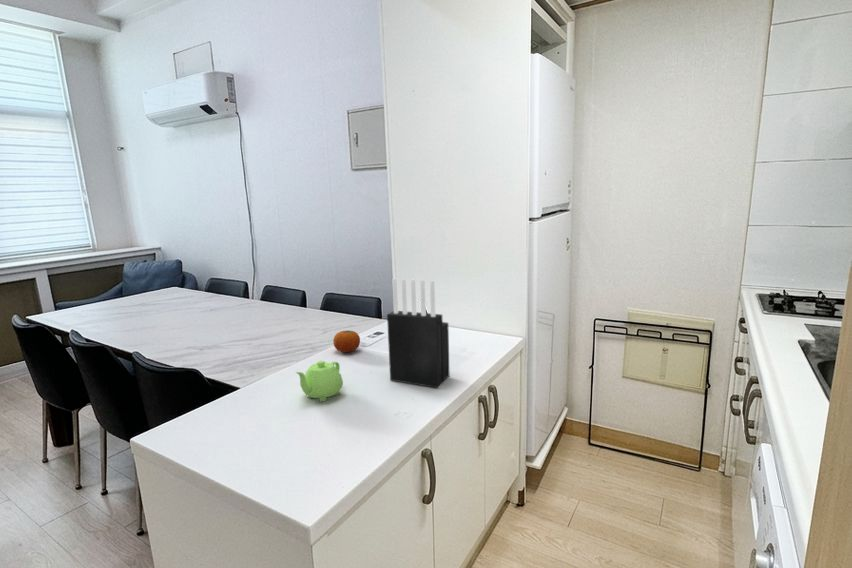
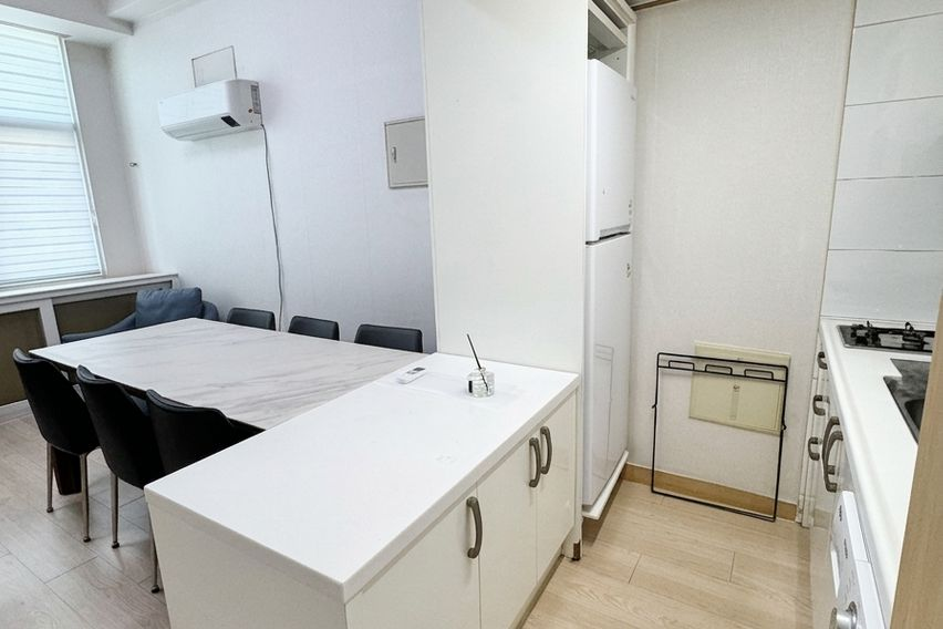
- teapot [295,360,344,403]
- knife block [386,277,450,389]
- fruit [332,329,361,353]
